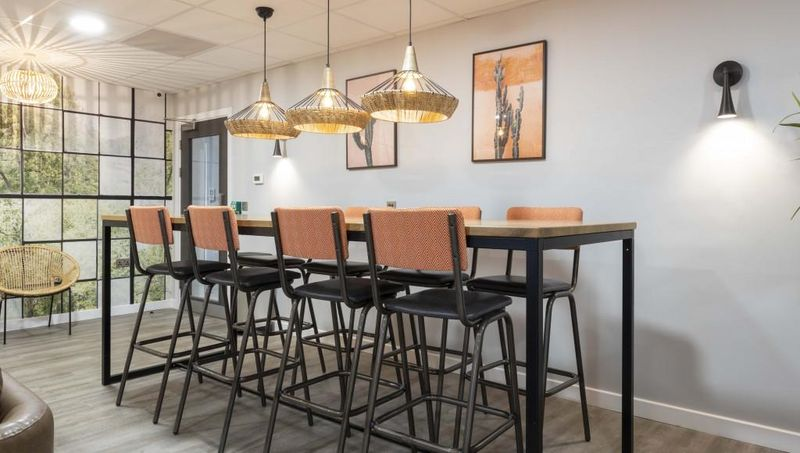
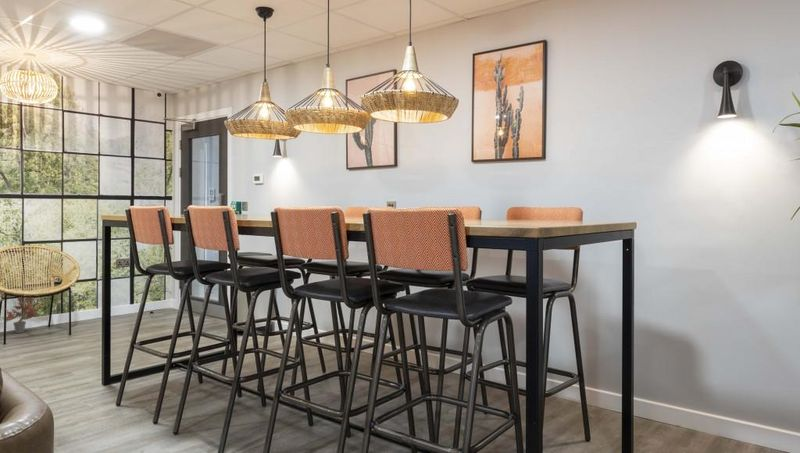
+ potted plant [0,297,44,334]
